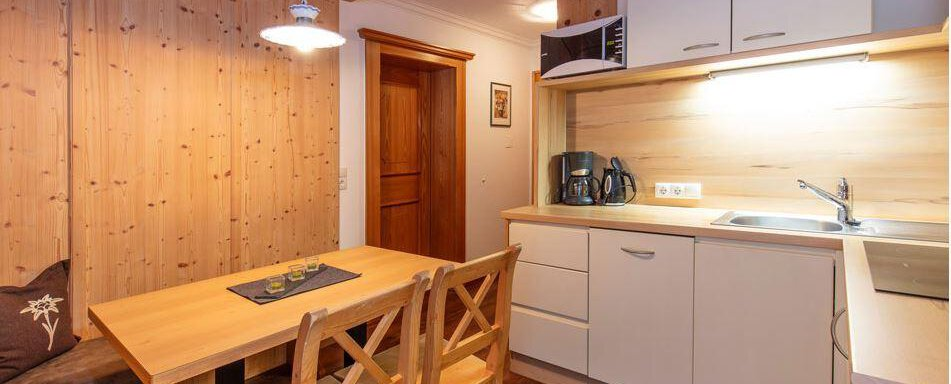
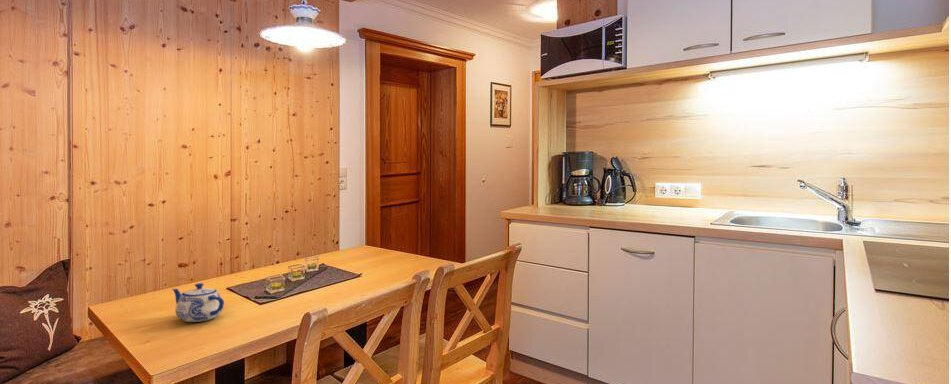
+ teapot [171,282,225,323]
